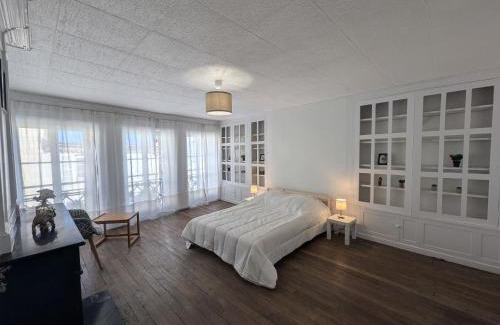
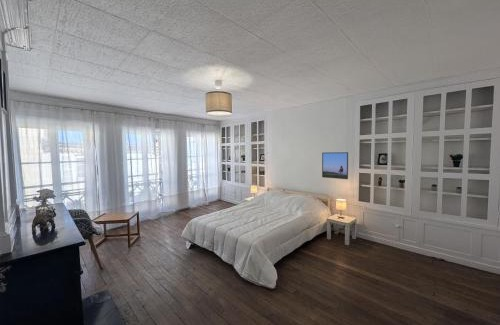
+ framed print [321,151,349,180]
